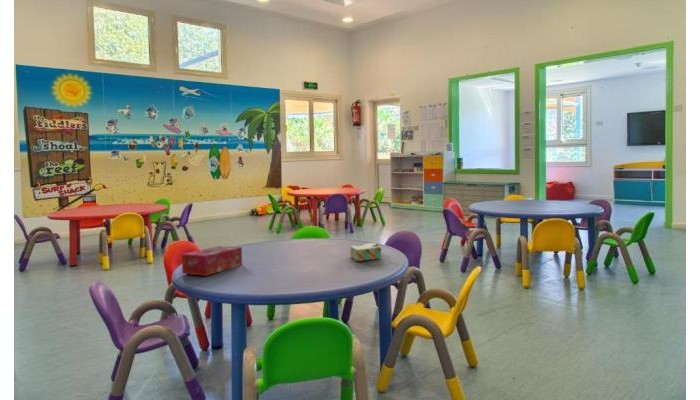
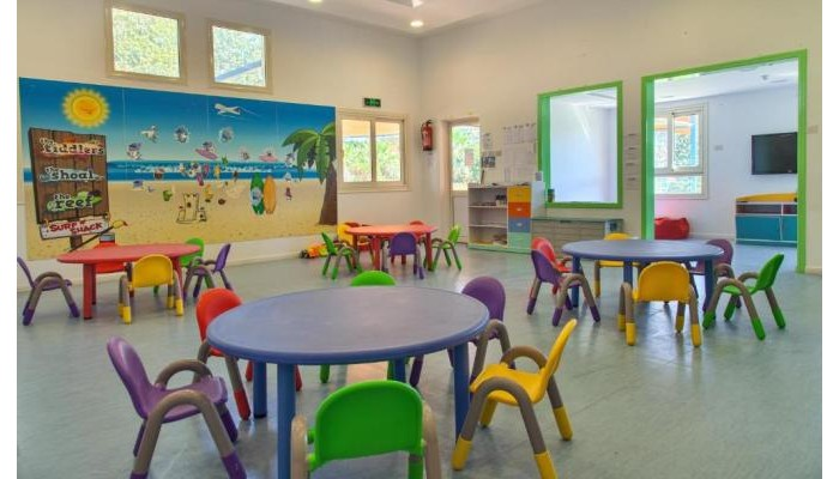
- toy blocks [349,242,382,262]
- tissue box [181,245,243,277]
